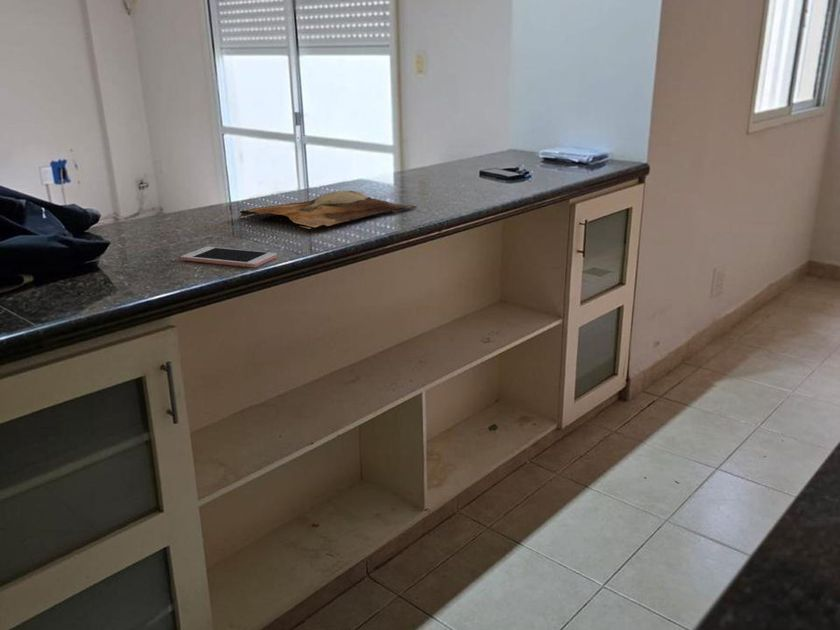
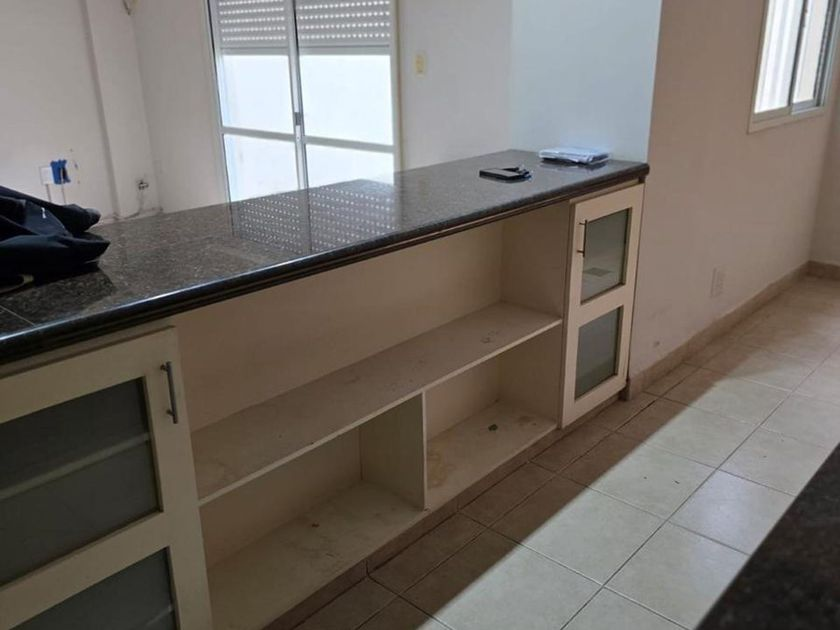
- cell phone [180,246,278,268]
- cutting board [238,190,418,230]
